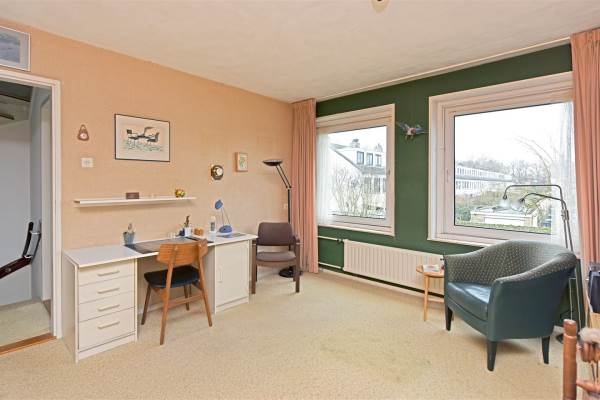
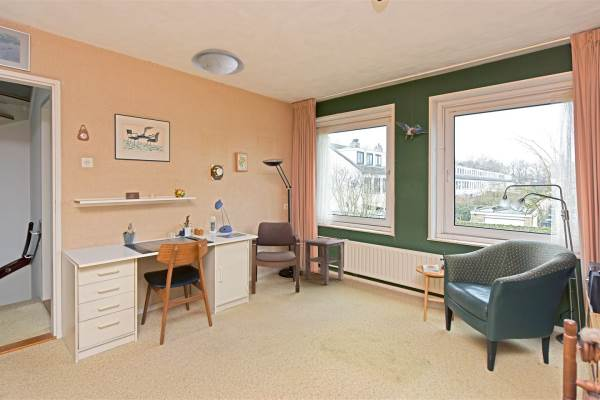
+ side table [300,236,348,286]
+ ceiling light [190,48,246,76]
